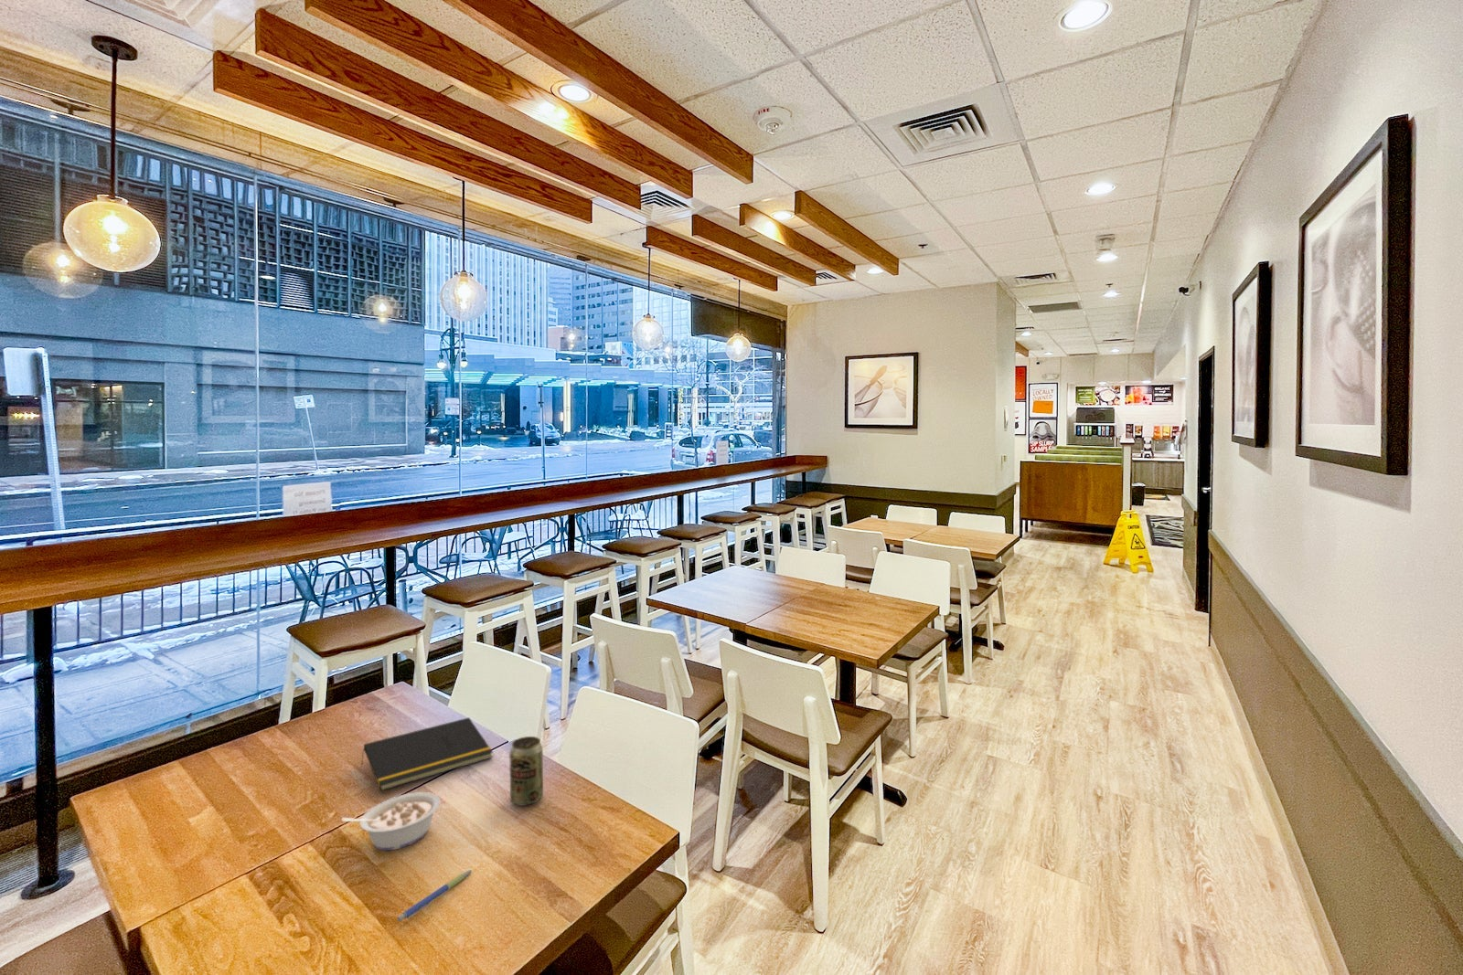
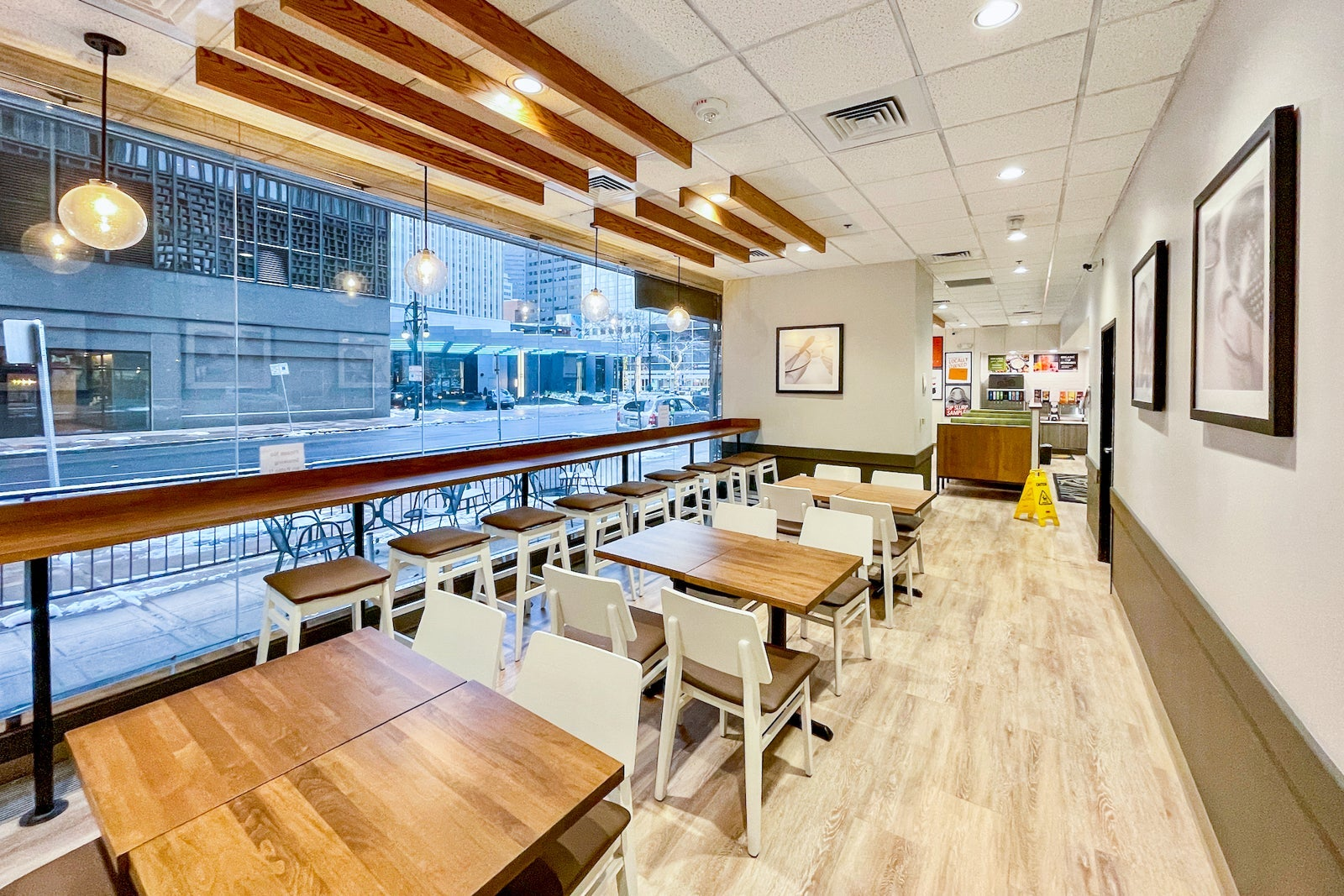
- notepad [360,716,494,792]
- pen [397,869,472,923]
- beverage can [508,736,544,806]
- legume [341,791,441,852]
